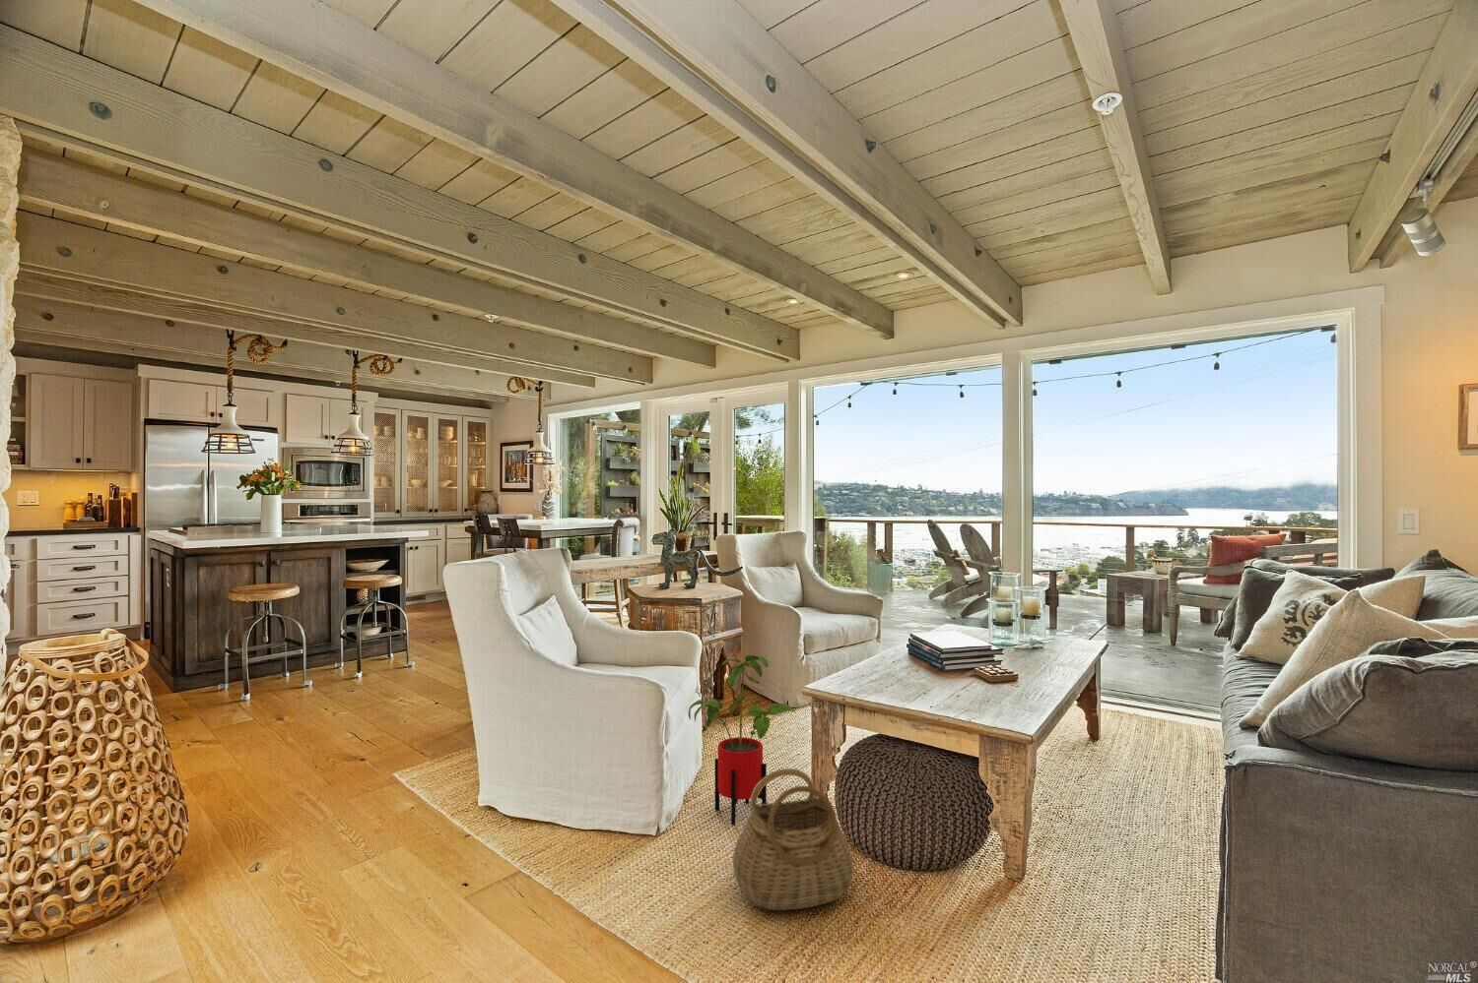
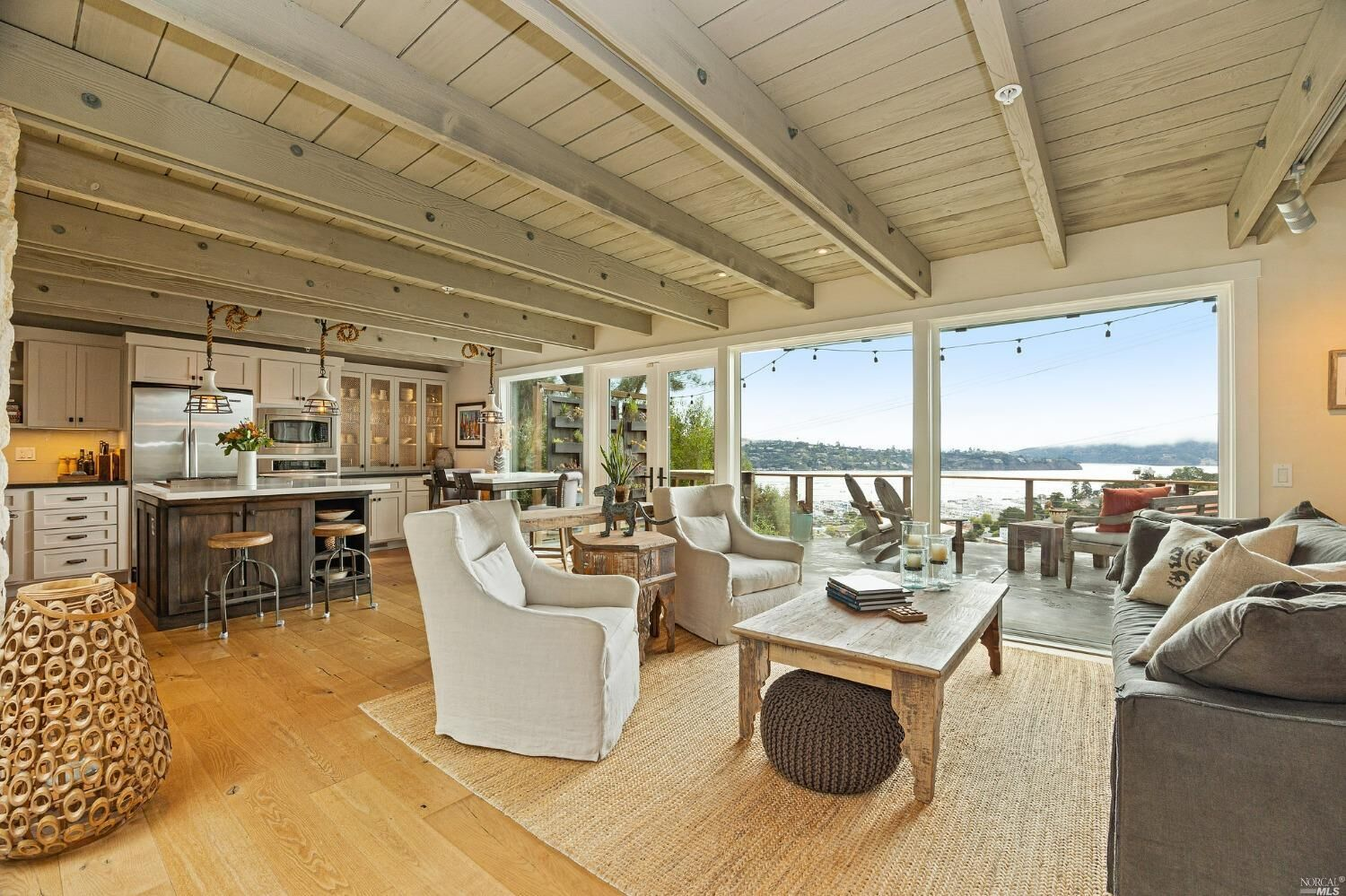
- house plant [687,654,796,825]
- basket [732,768,854,912]
